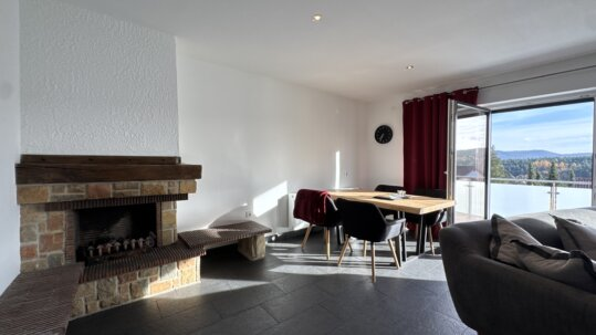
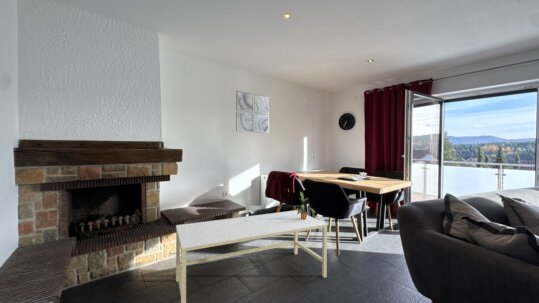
+ coffee table [175,209,328,303]
+ potted plant [293,191,316,220]
+ wall art [235,90,270,134]
